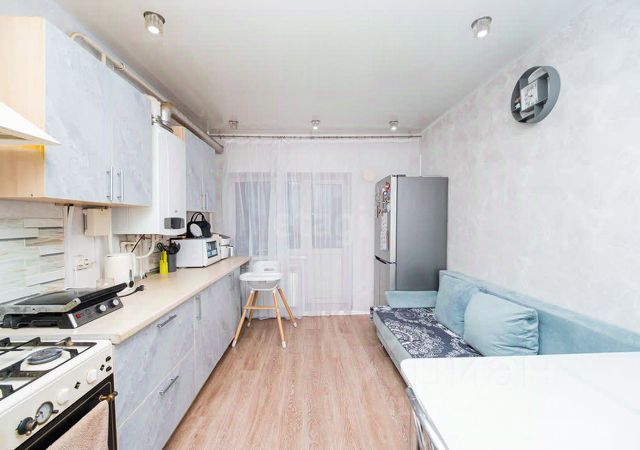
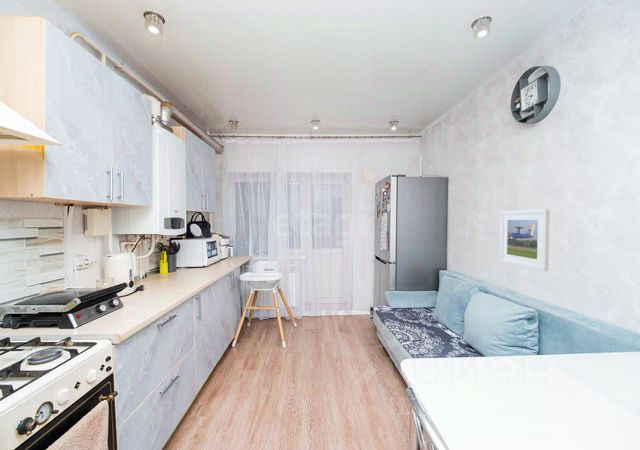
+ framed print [499,208,551,272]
